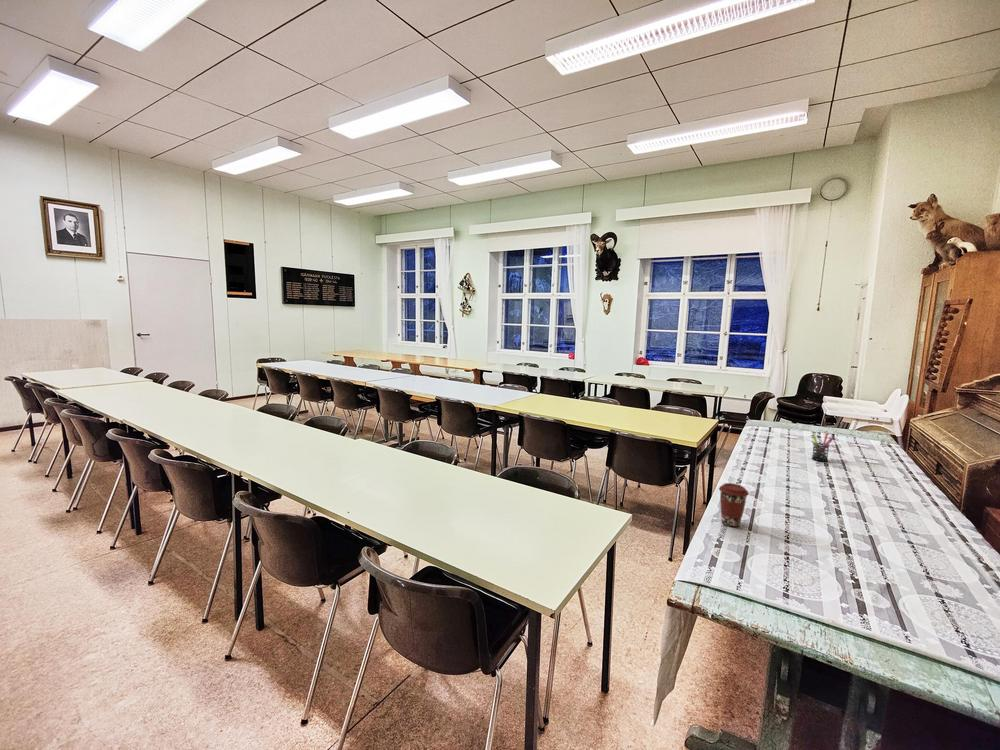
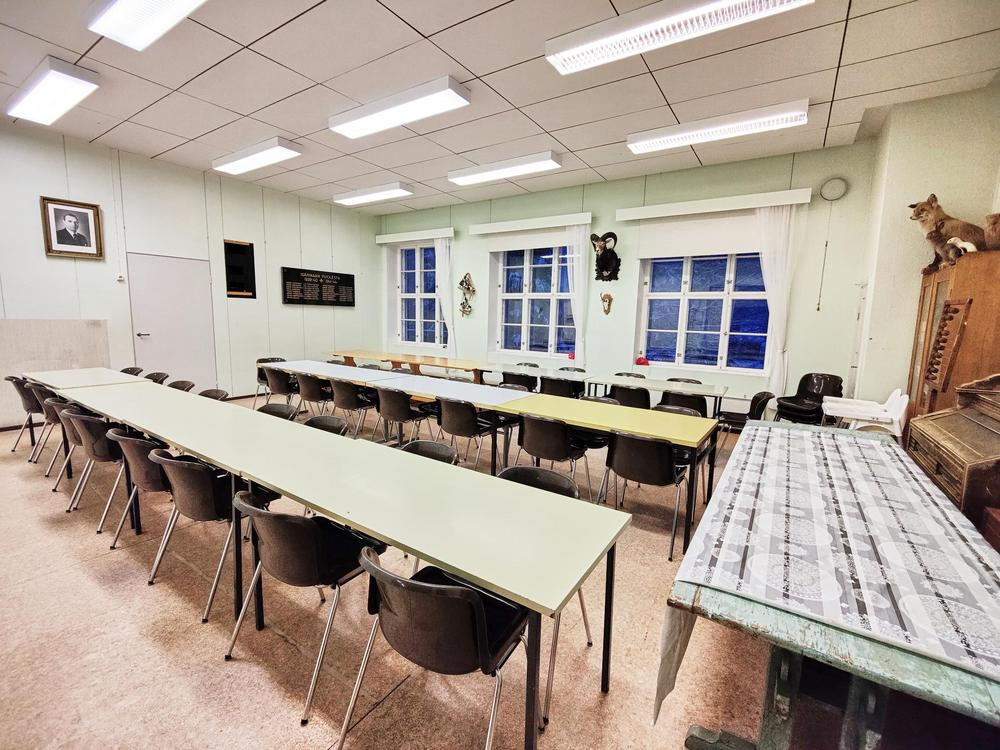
- pen holder [811,432,835,462]
- coffee cup [718,482,750,528]
